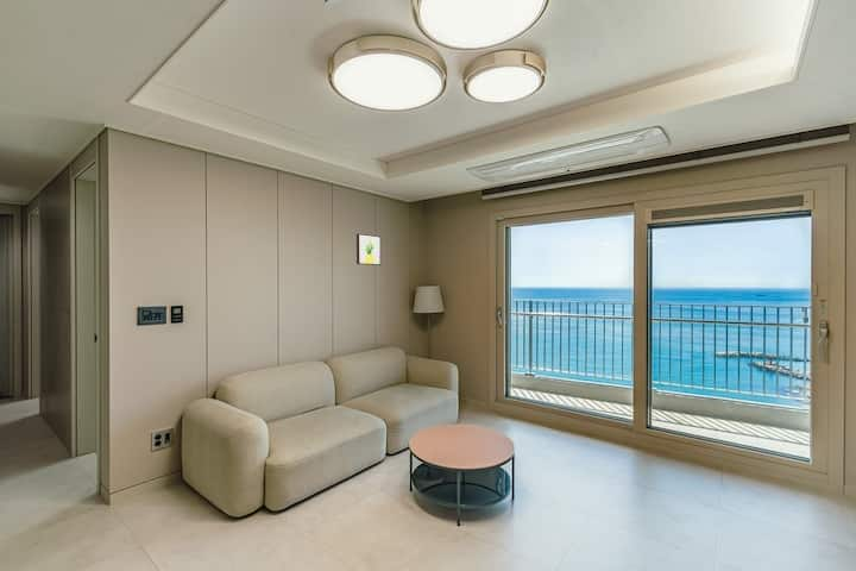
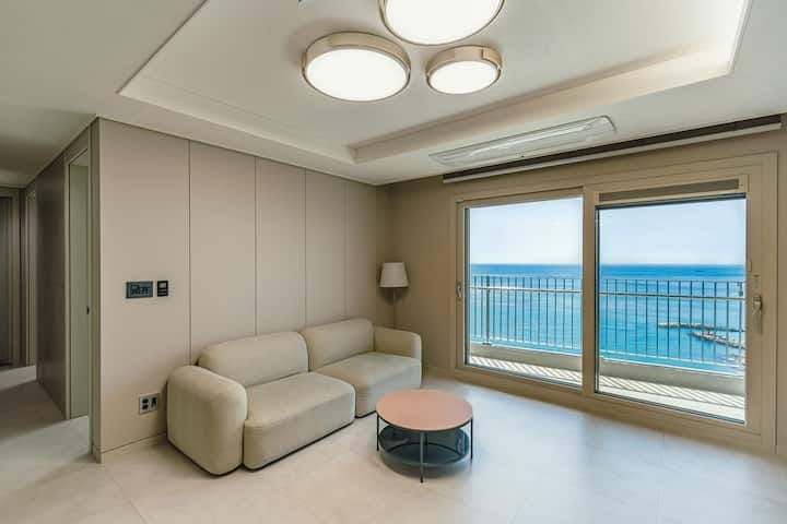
- wall art [355,233,382,266]
